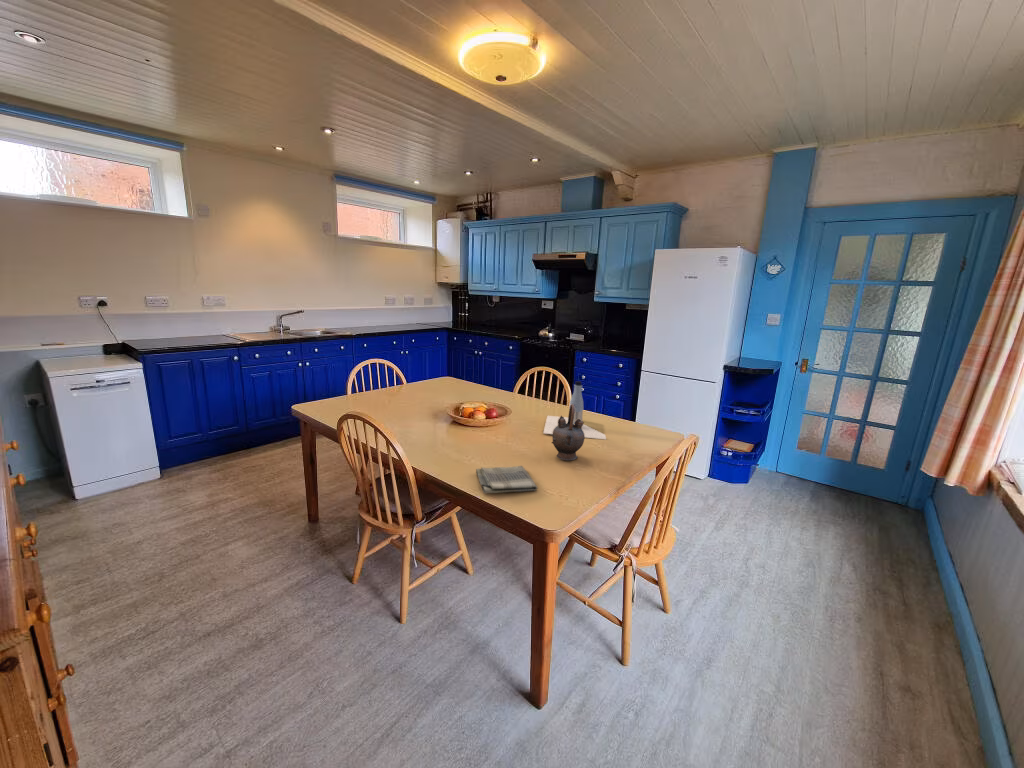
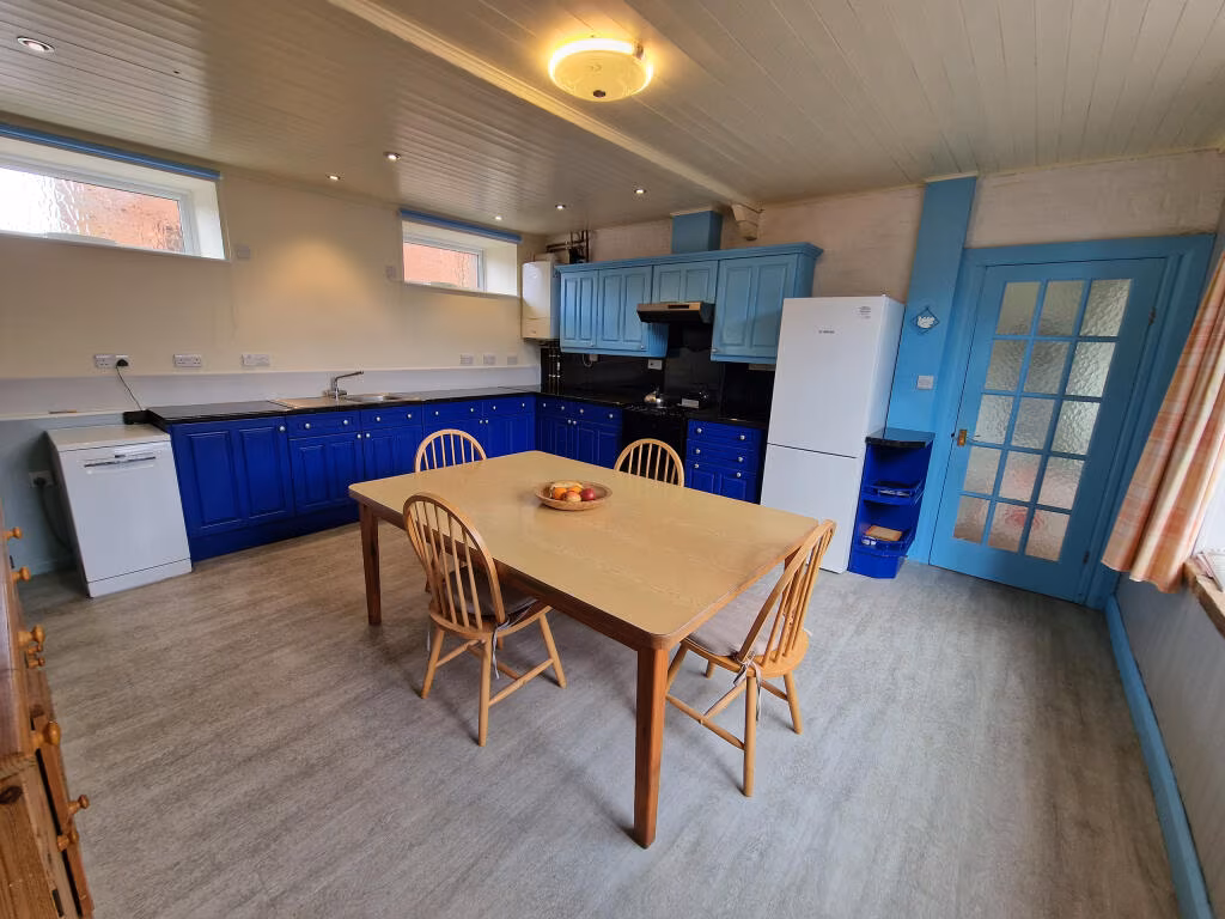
- bottle [542,380,607,440]
- dish towel [475,465,539,494]
- teapot [551,404,586,461]
